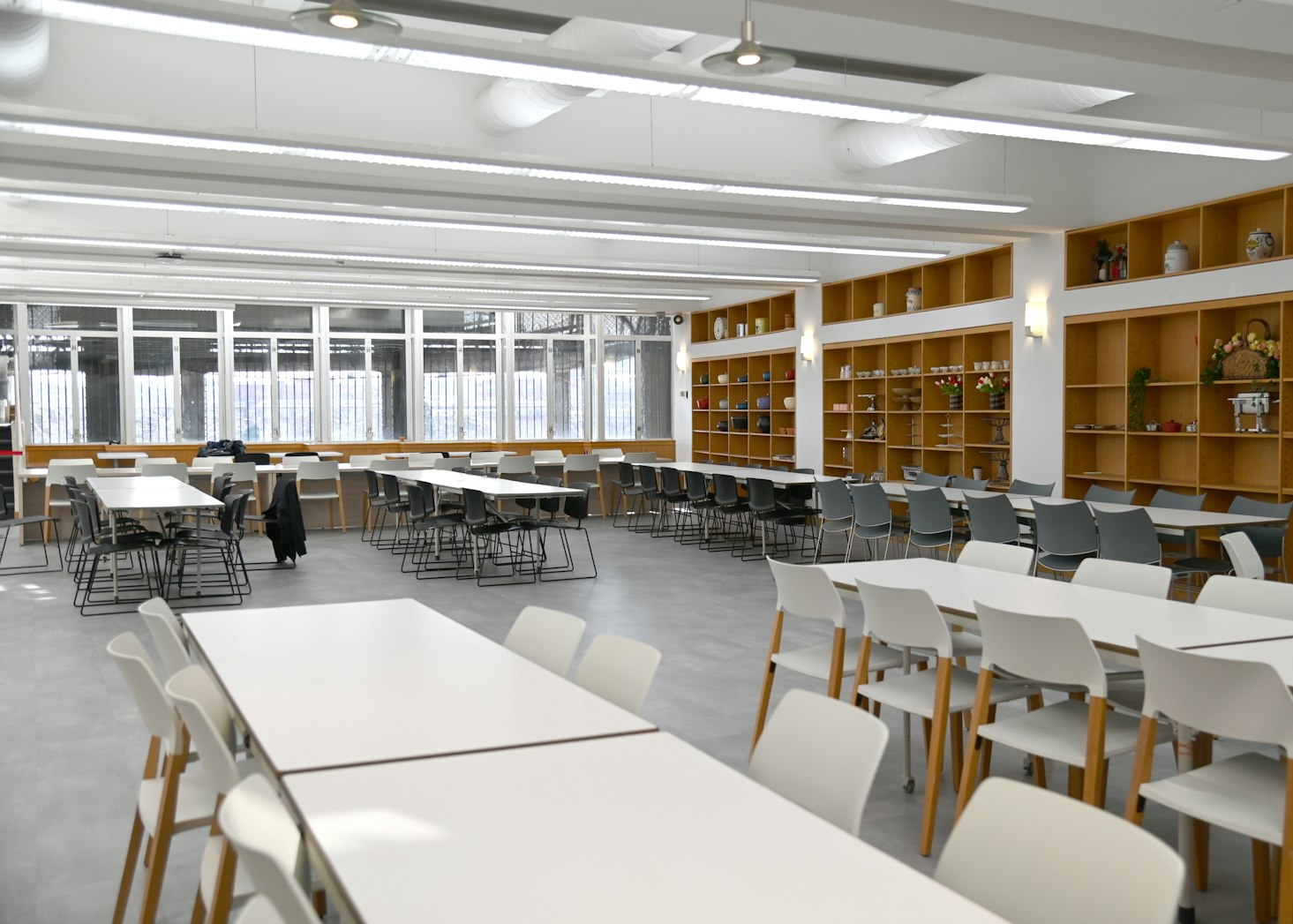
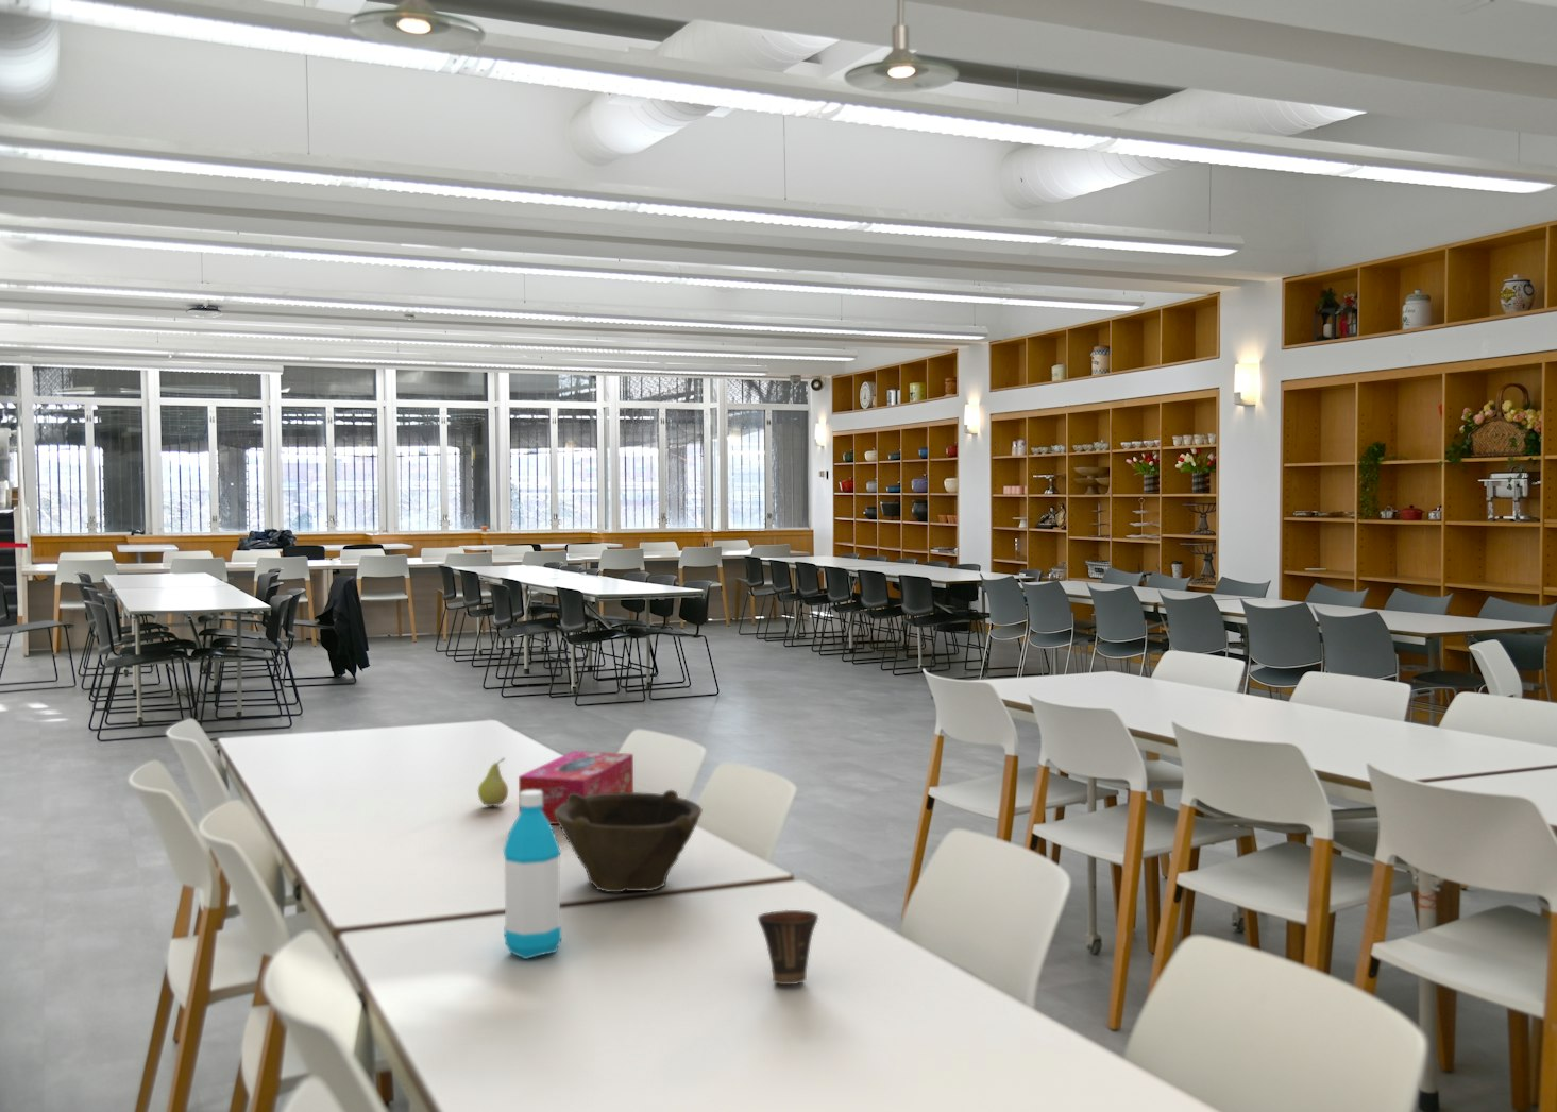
+ cup [756,909,819,986]
+ tissue box [518,750,635,826]
+ bowl [555,789,703,893]
+ water bottle [502,791,562,960]
+ fruit [477,756,509,808]
